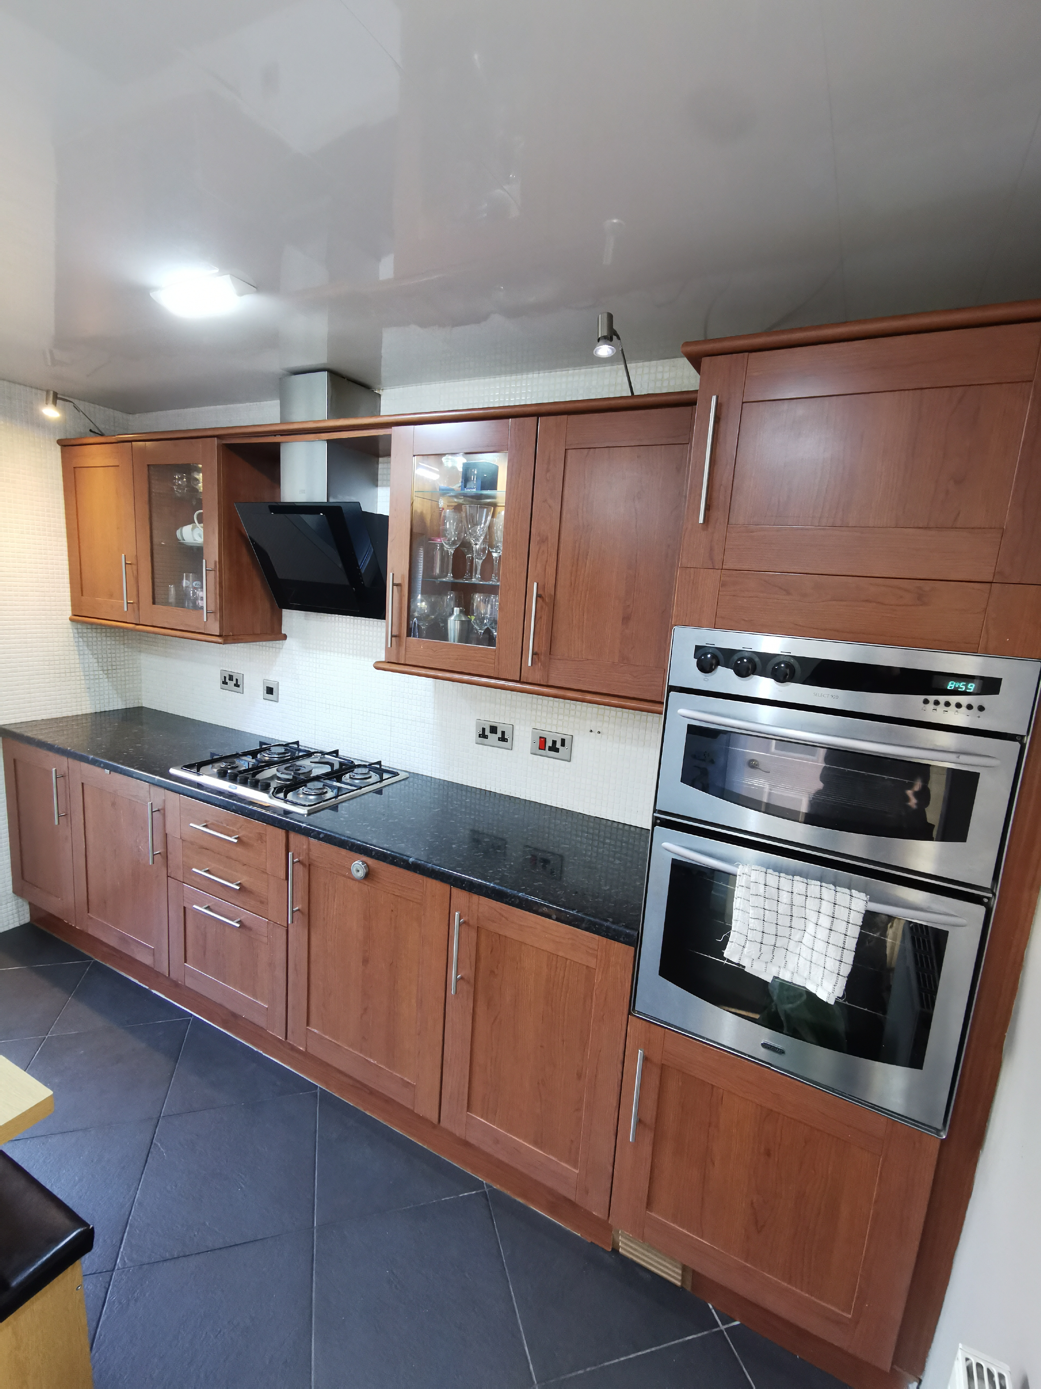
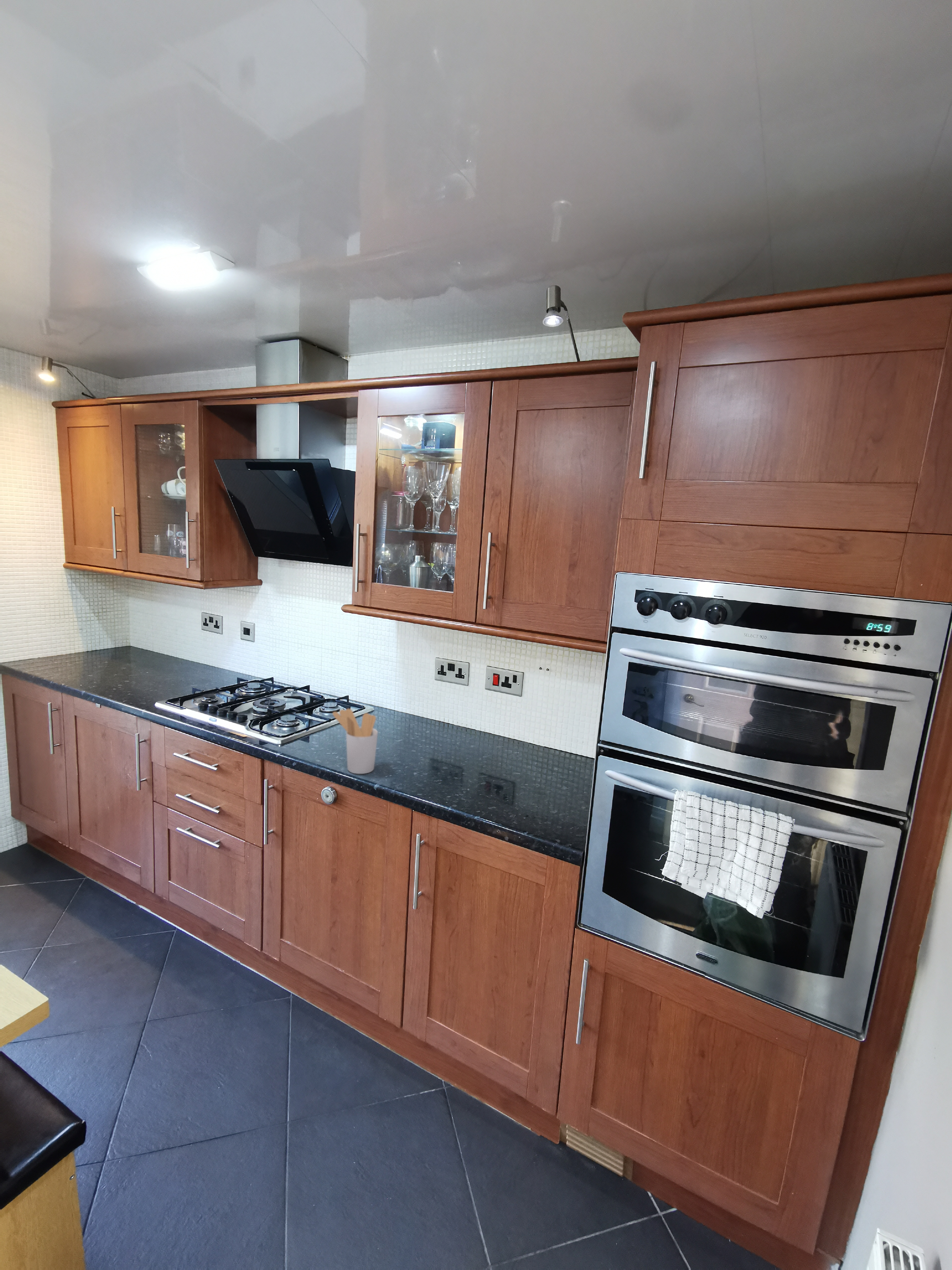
+ utensil holder [332,708,378,774]
